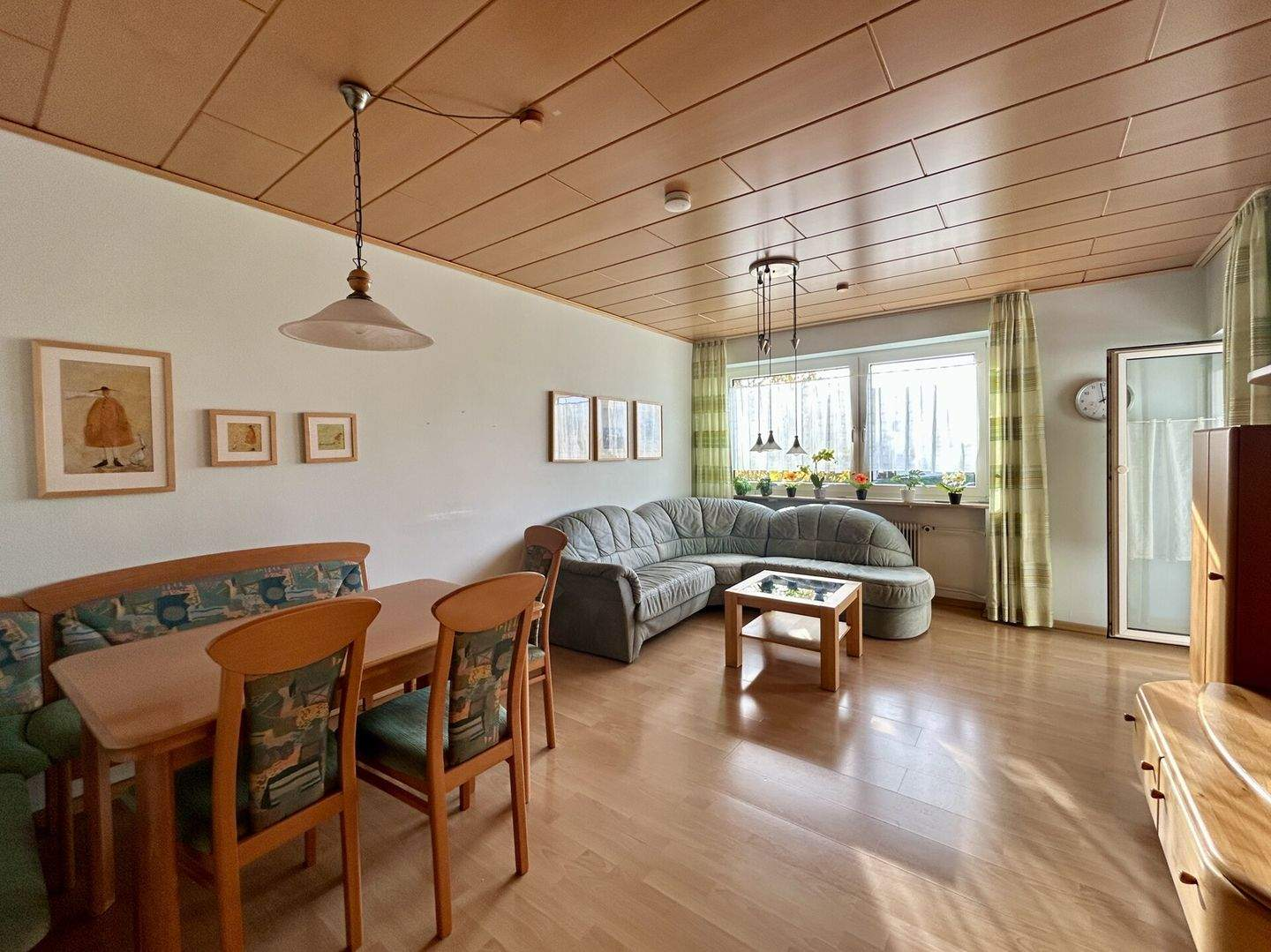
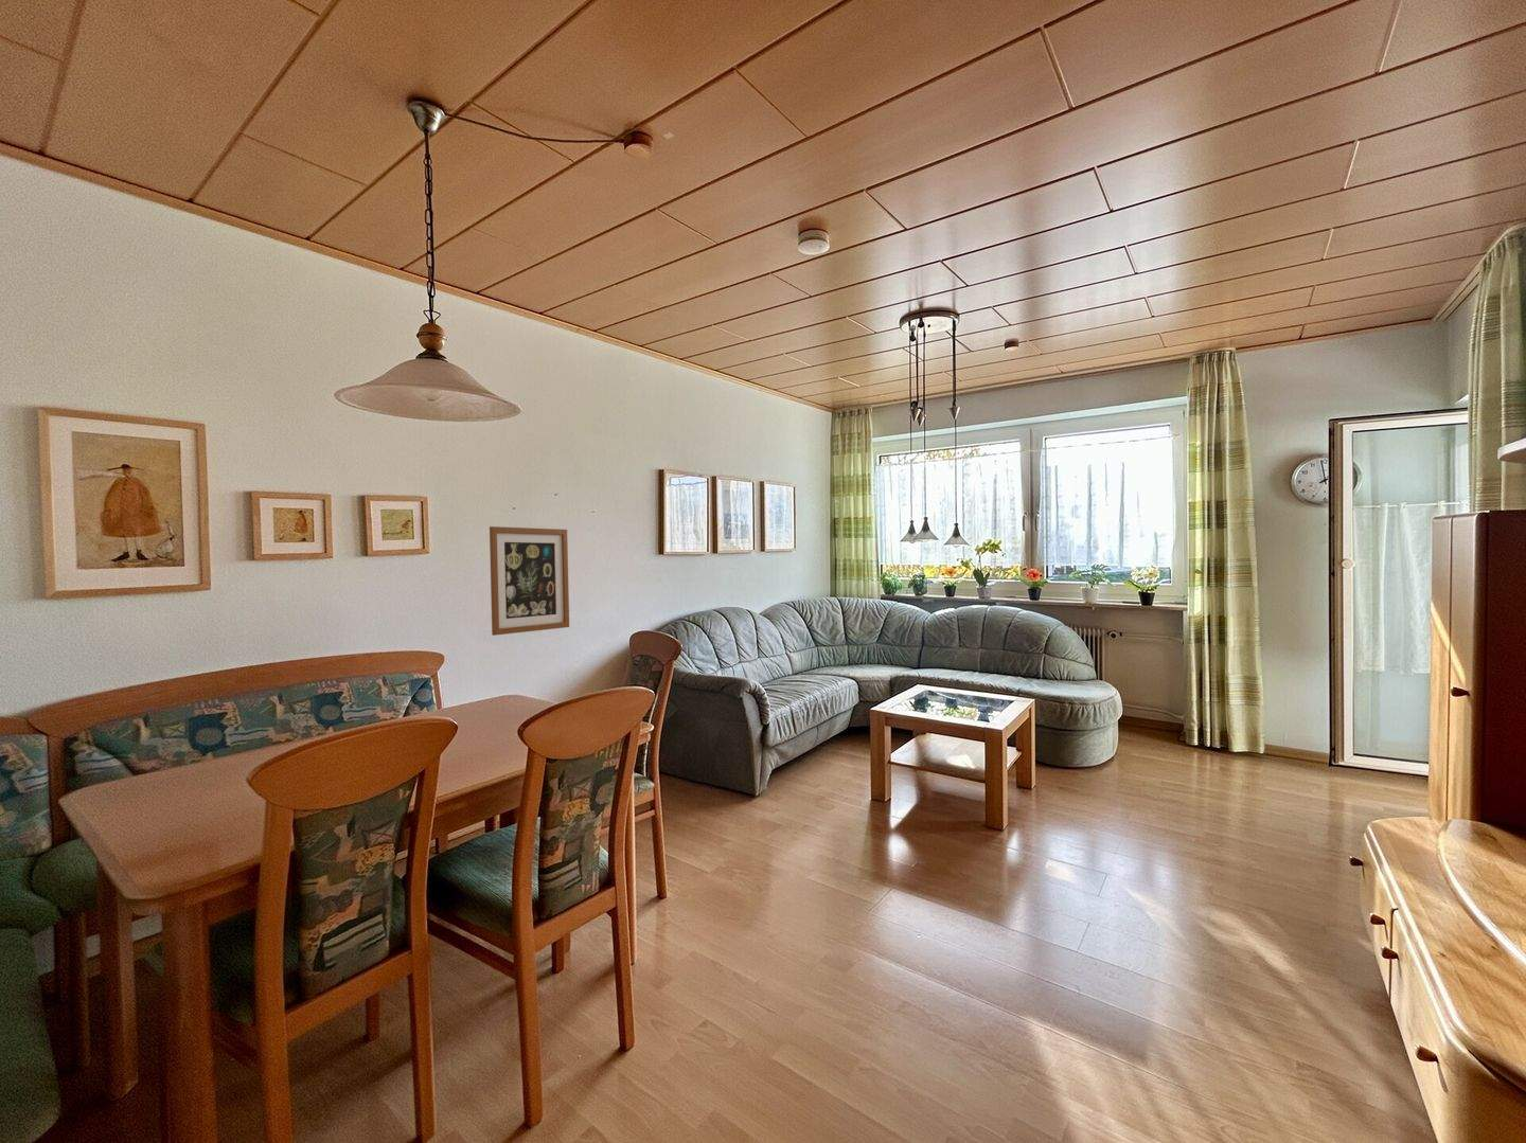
+ wall art [489,526,570,636]
